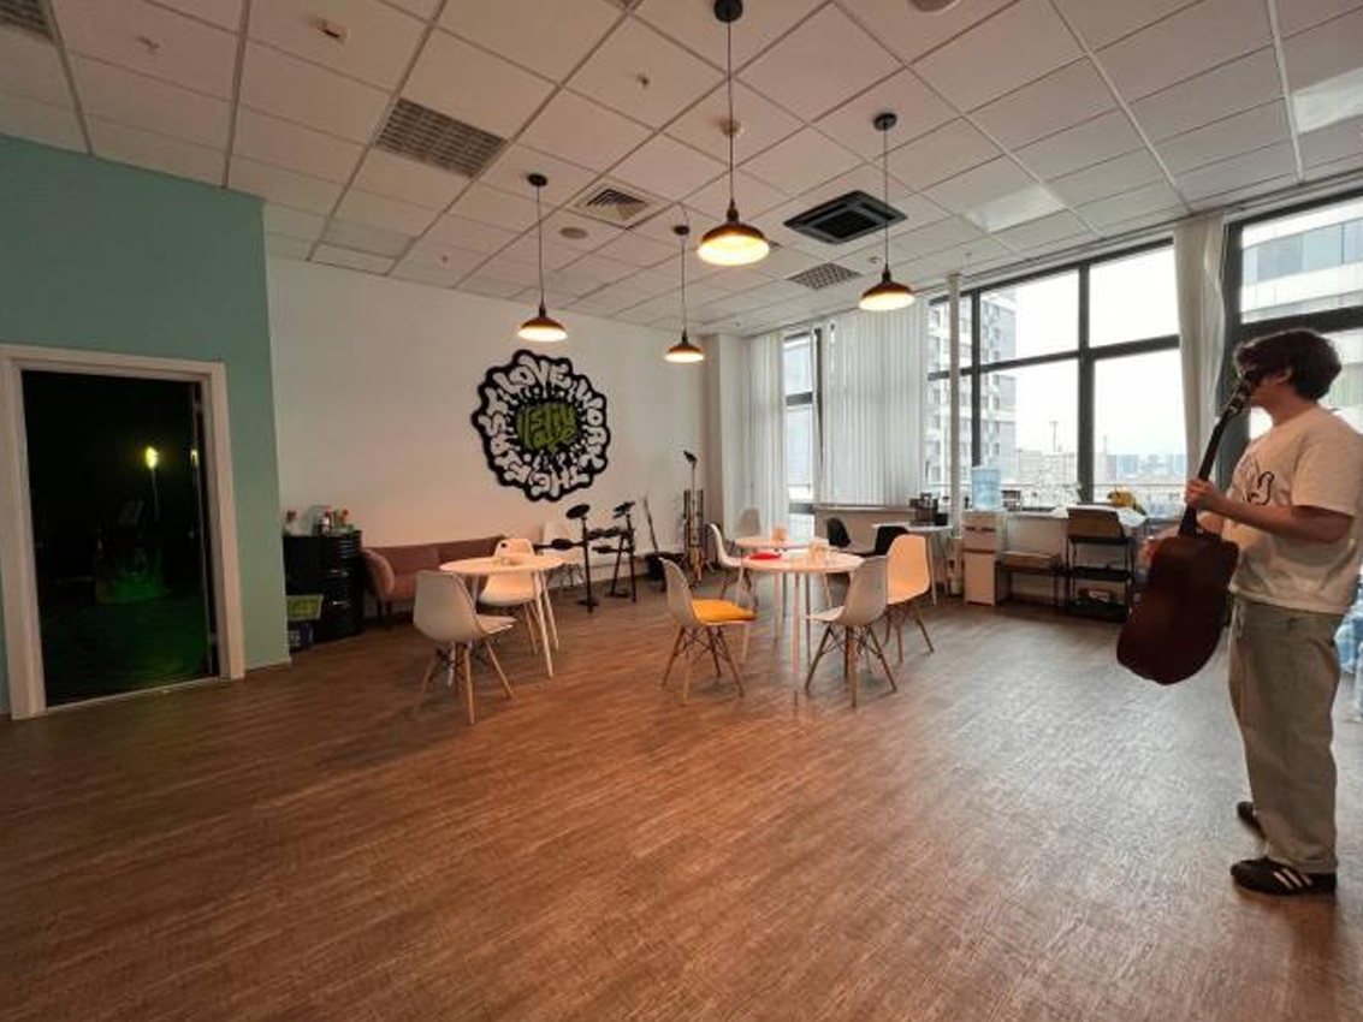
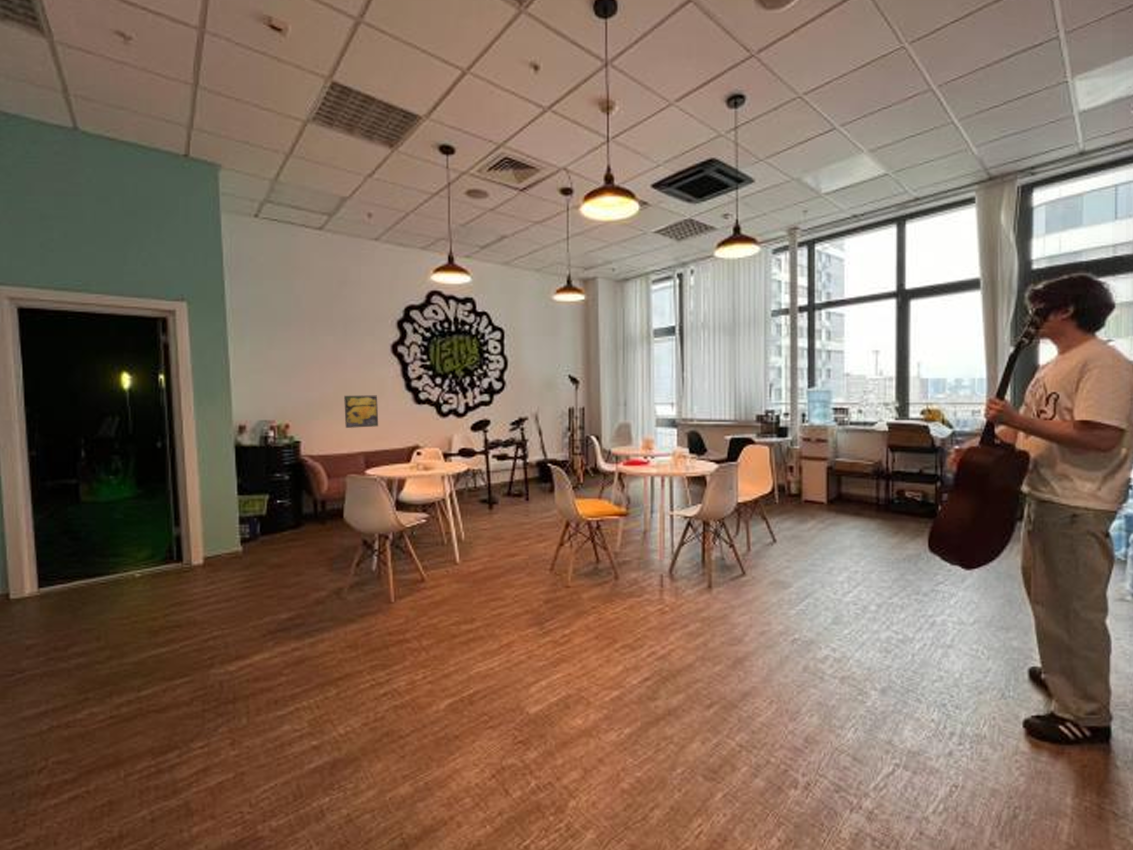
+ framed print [343,395,379,429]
